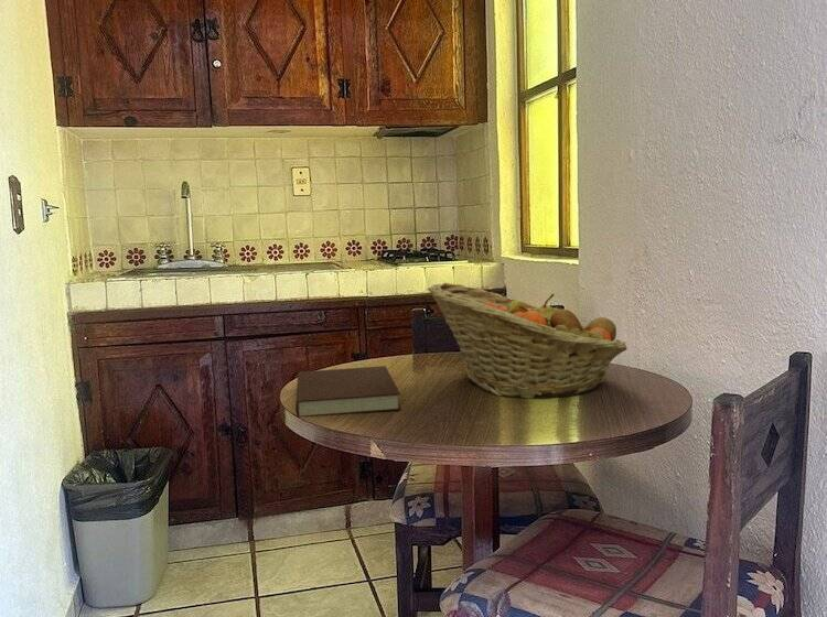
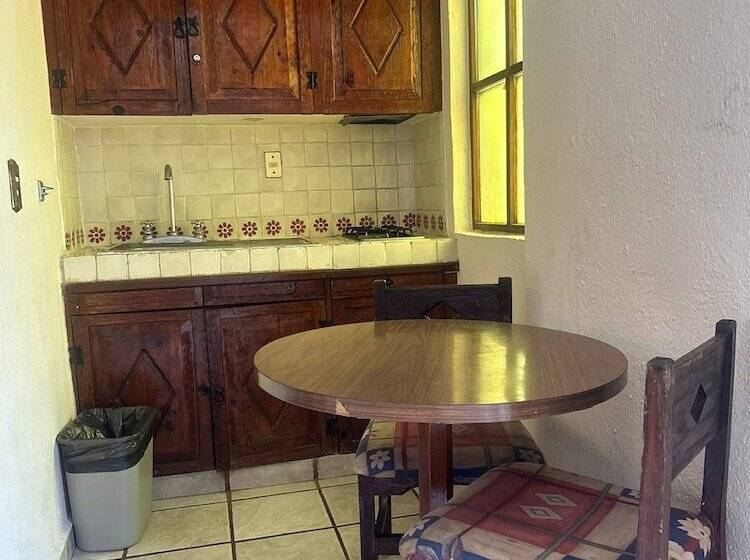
- fruit basket [427,282,629,400]
- notebook [294,365,402,419]
